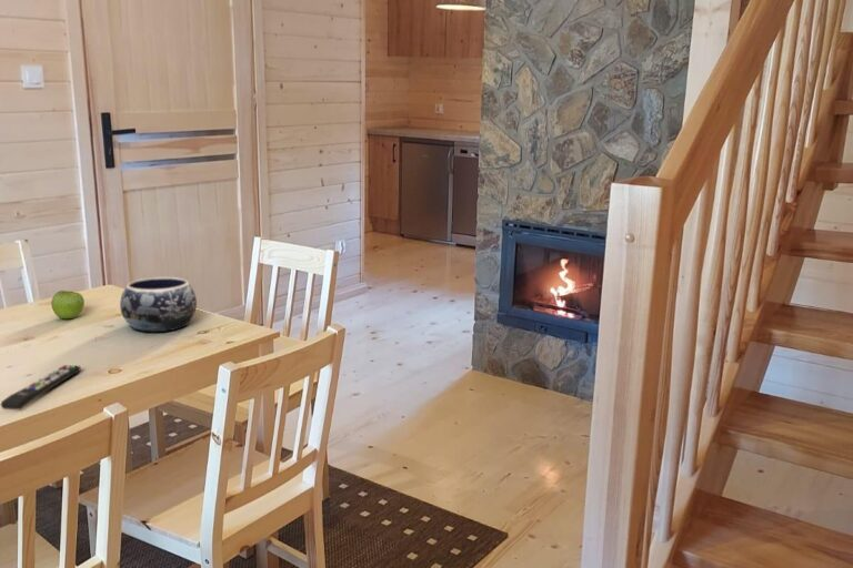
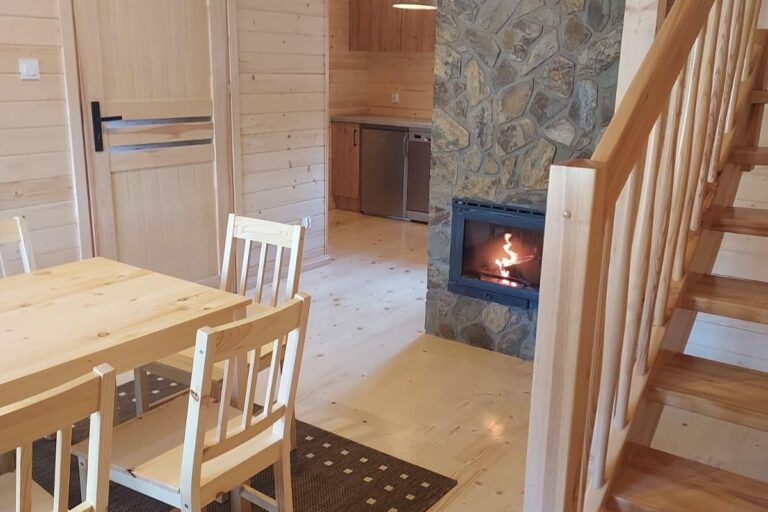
- decorative bowl [119,276,198,333]
- fruit [50,290,86,320]
- remote control [0,364,82,410]
